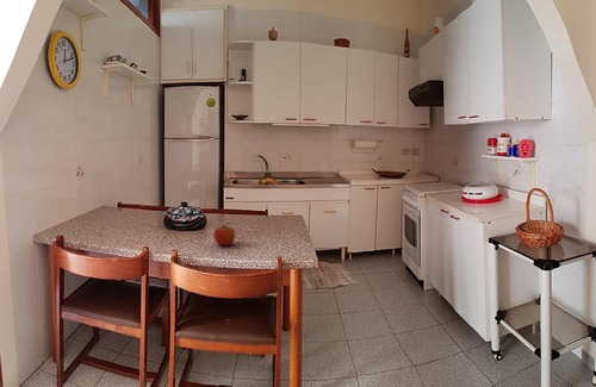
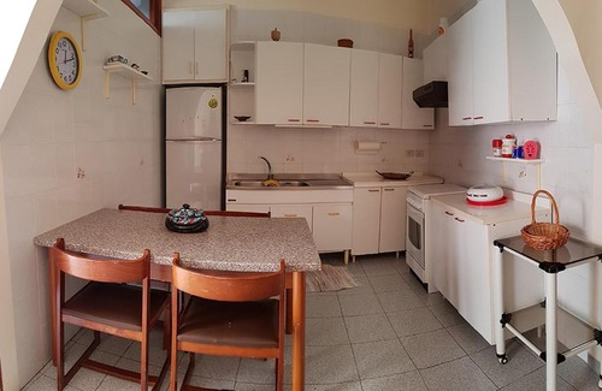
- fruit [212,221,236,246]
